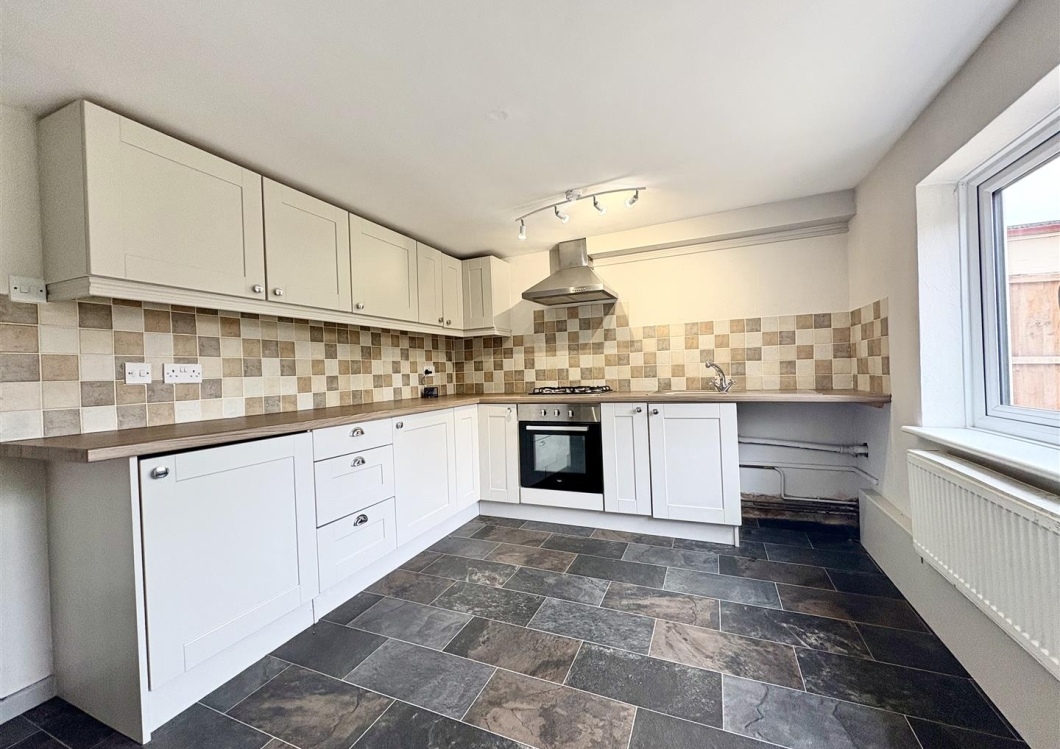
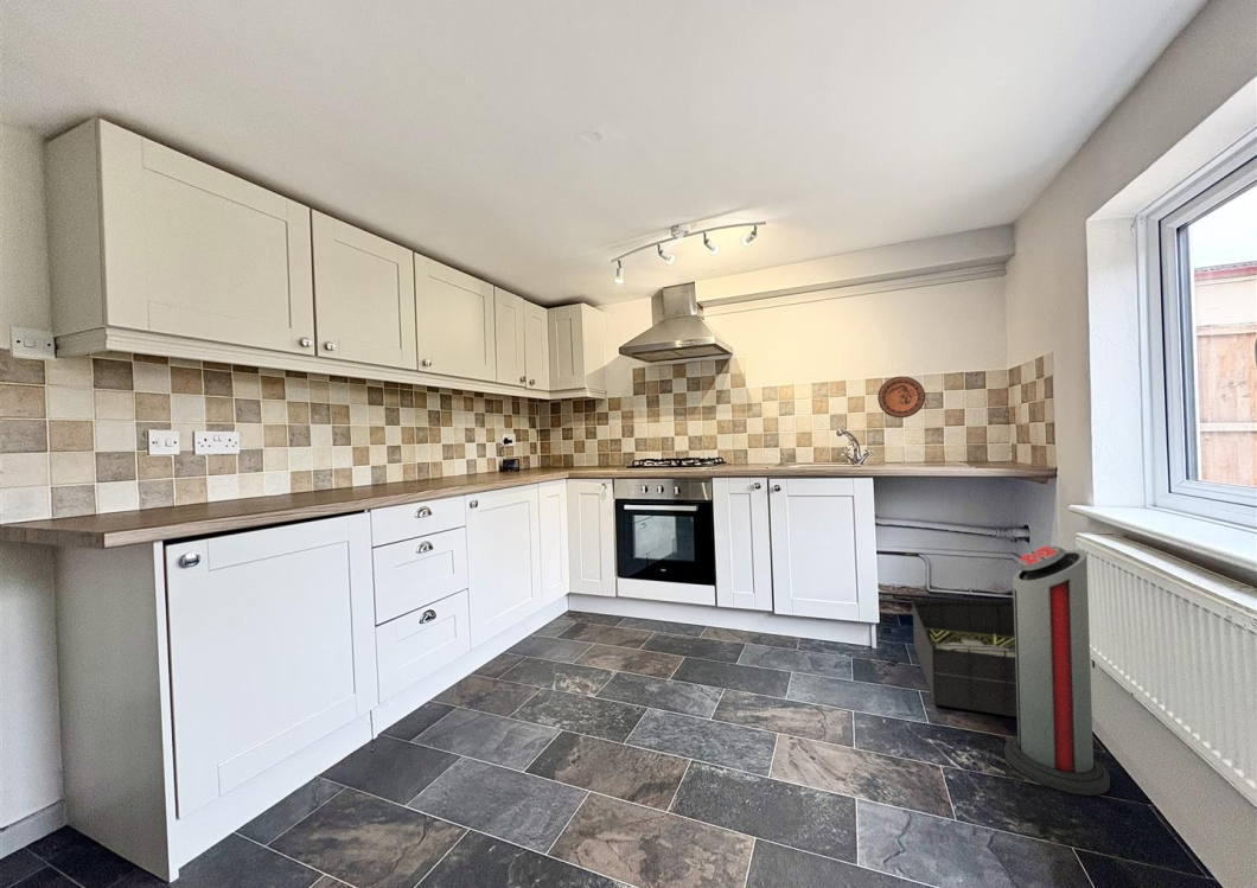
+ air purifier [1003,544,1111,797]
+ decorative plate [876,376,926,419]
+ storage bin [912,598,1017,718]
